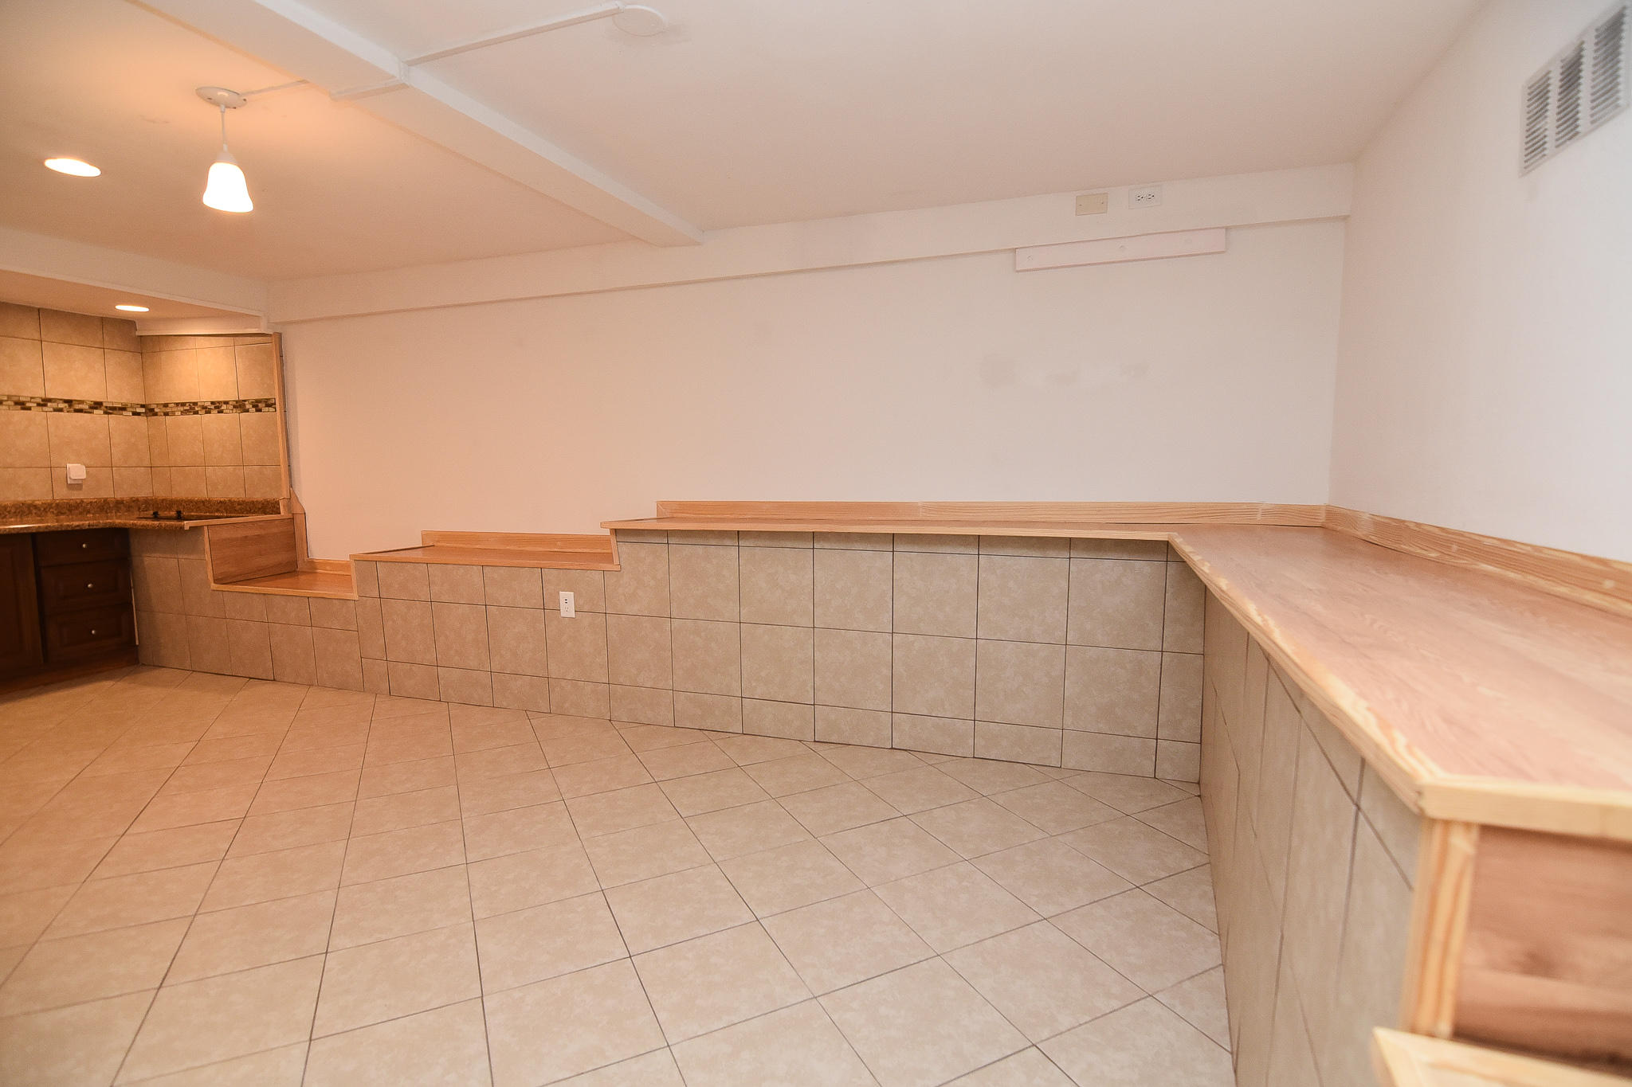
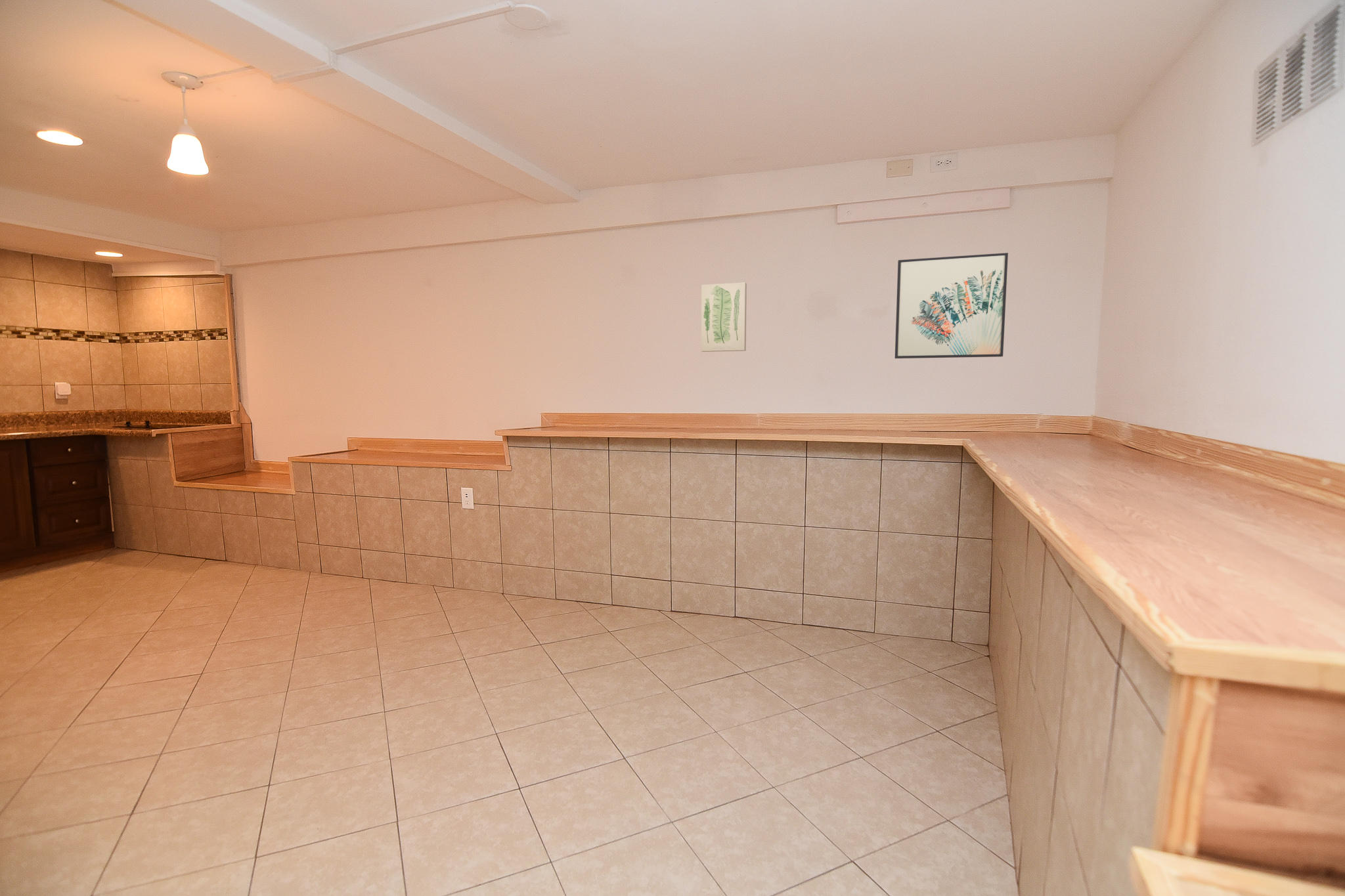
+ wall art [701,282,747,352]
+ wall art [894,252,1009,359]
